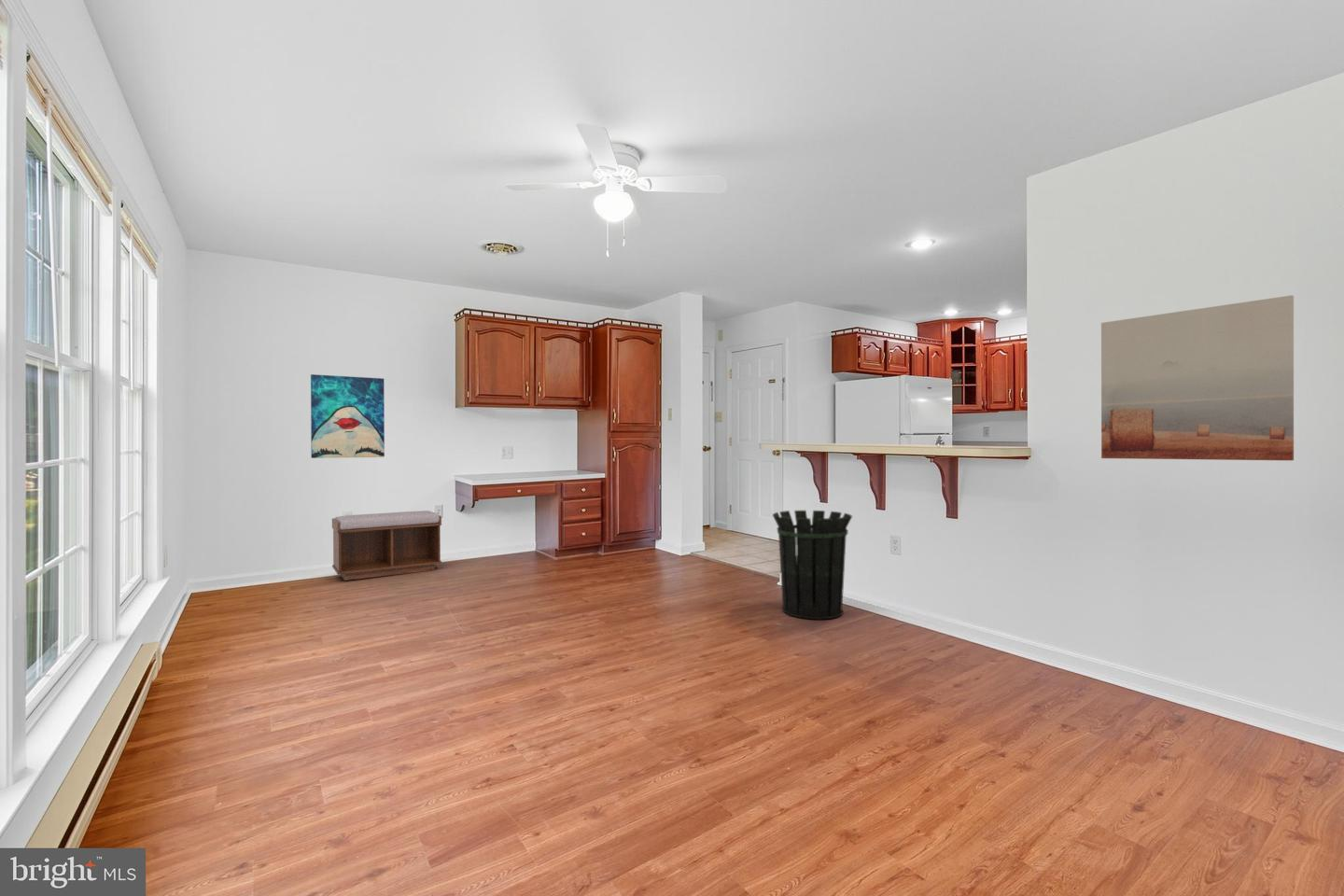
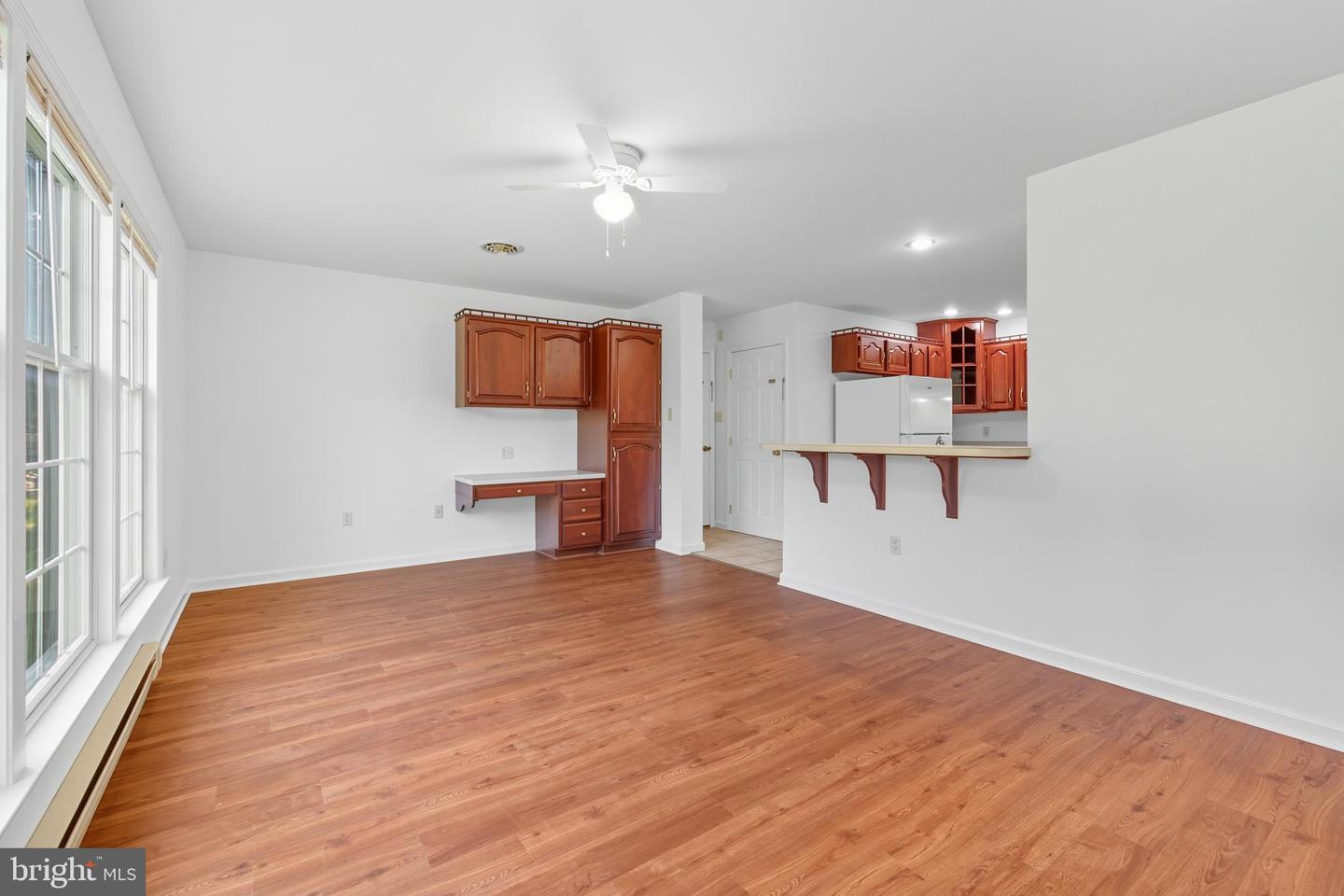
- wall art [310,373,385,459]
- waste bin [772,510,853,621]
- wall art [1100,294,1295,461]
- bench [331,510,442,581]
